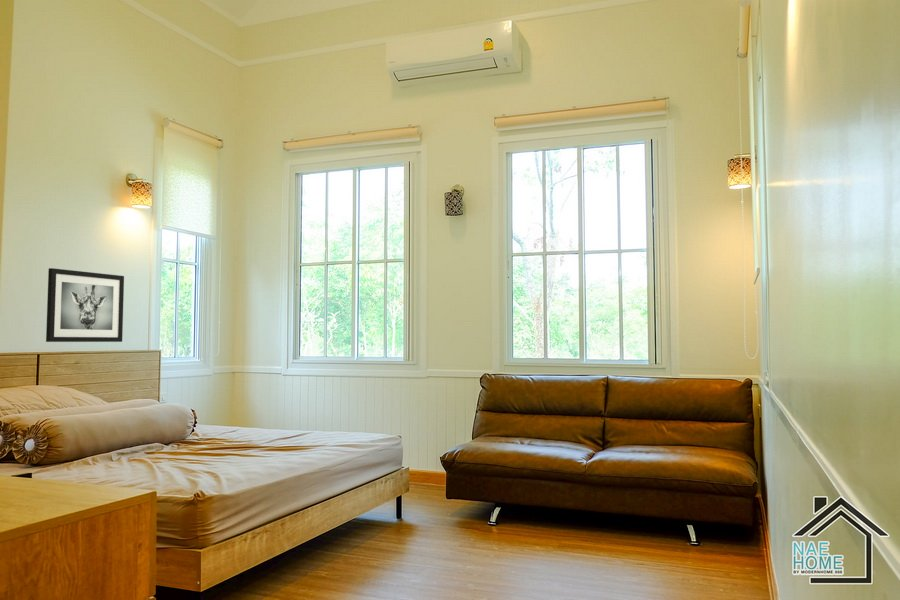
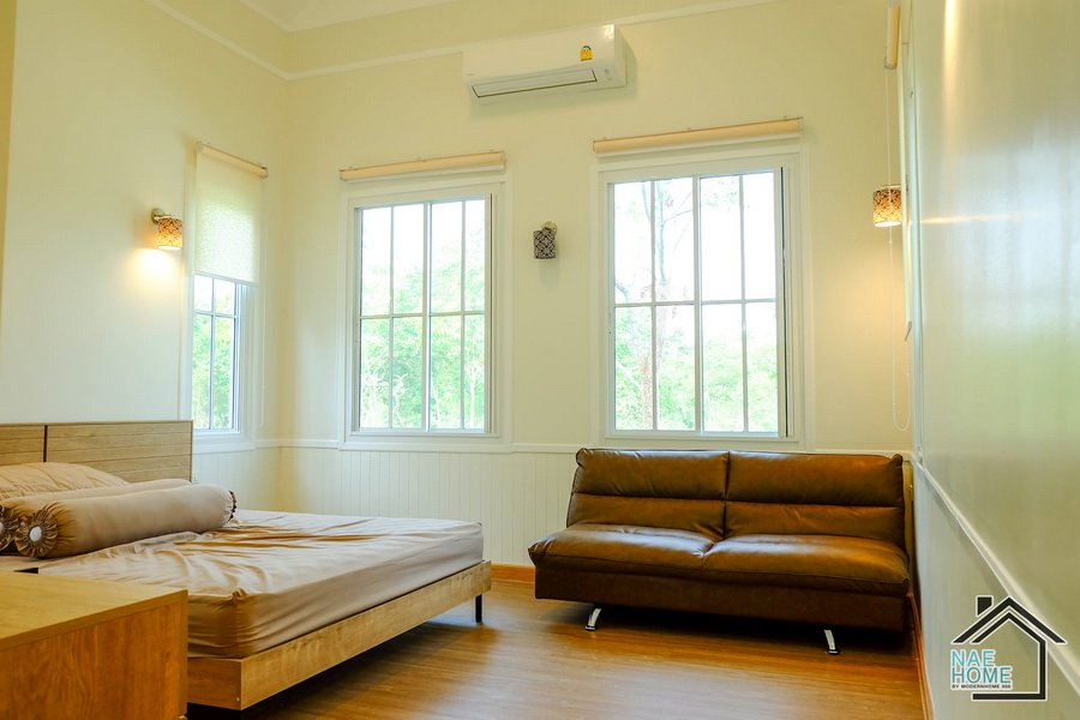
- wall art [45,267,125,343]
